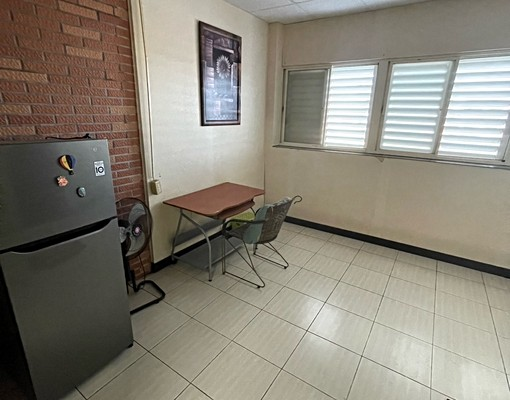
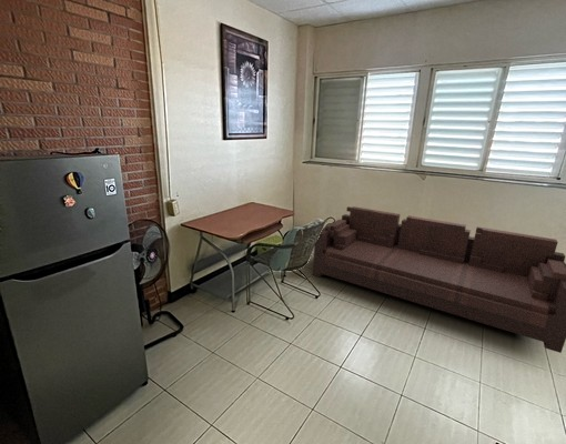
+ sofa [312,205,566,354]
